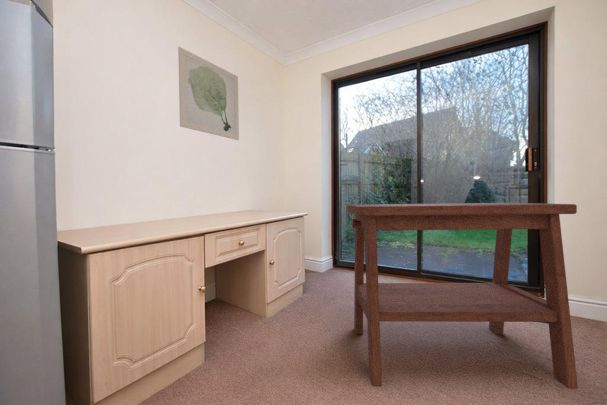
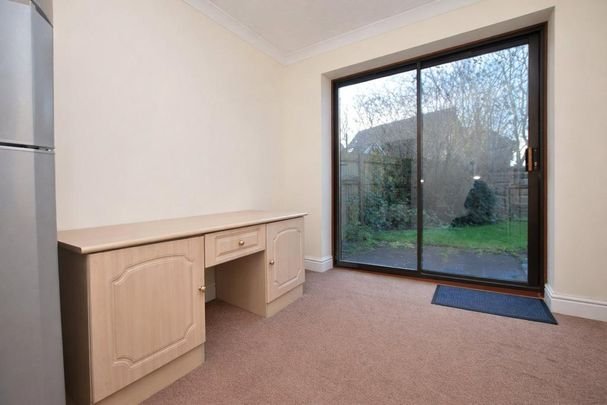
- side table [346,202,579,390]
- wall art [177,46,240,141]
